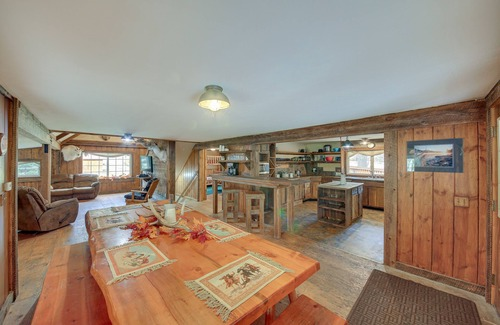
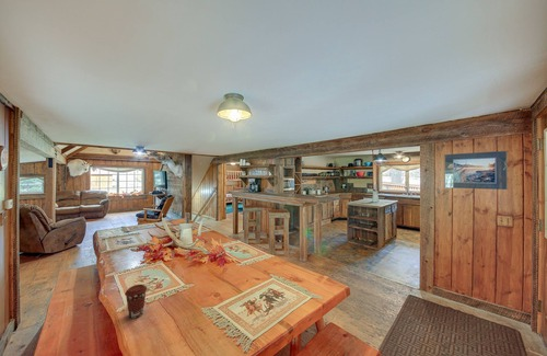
+ coffee cup [124,284,148,319]
